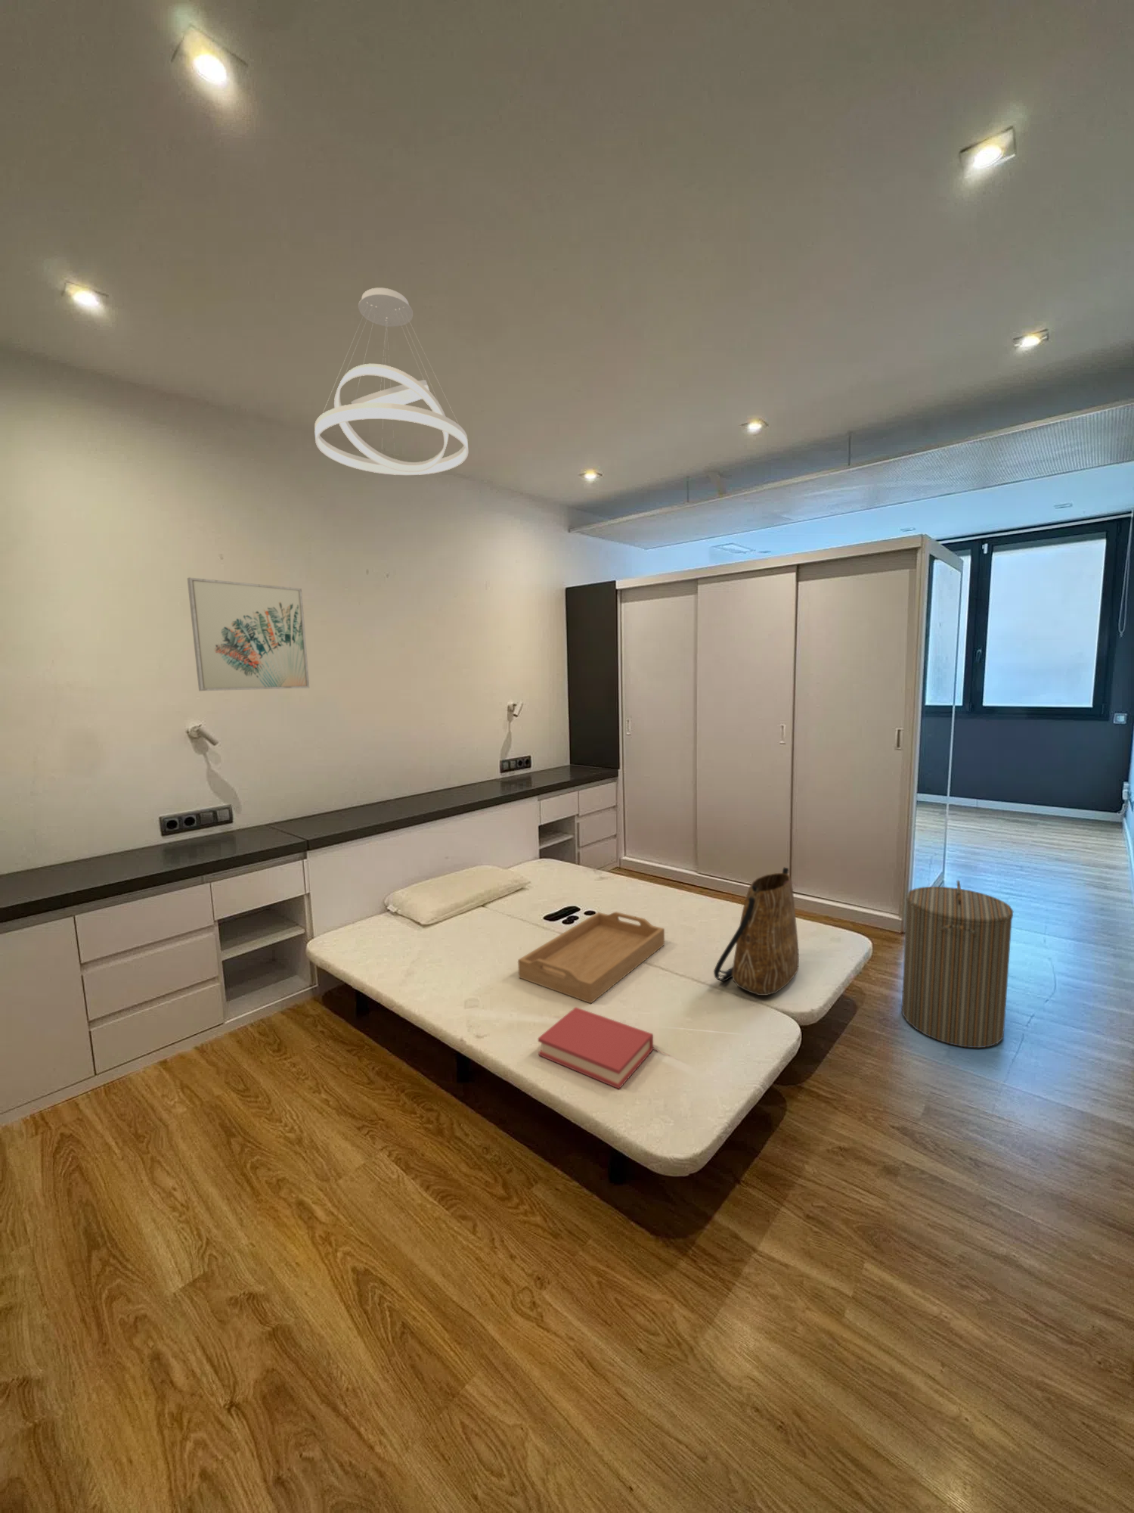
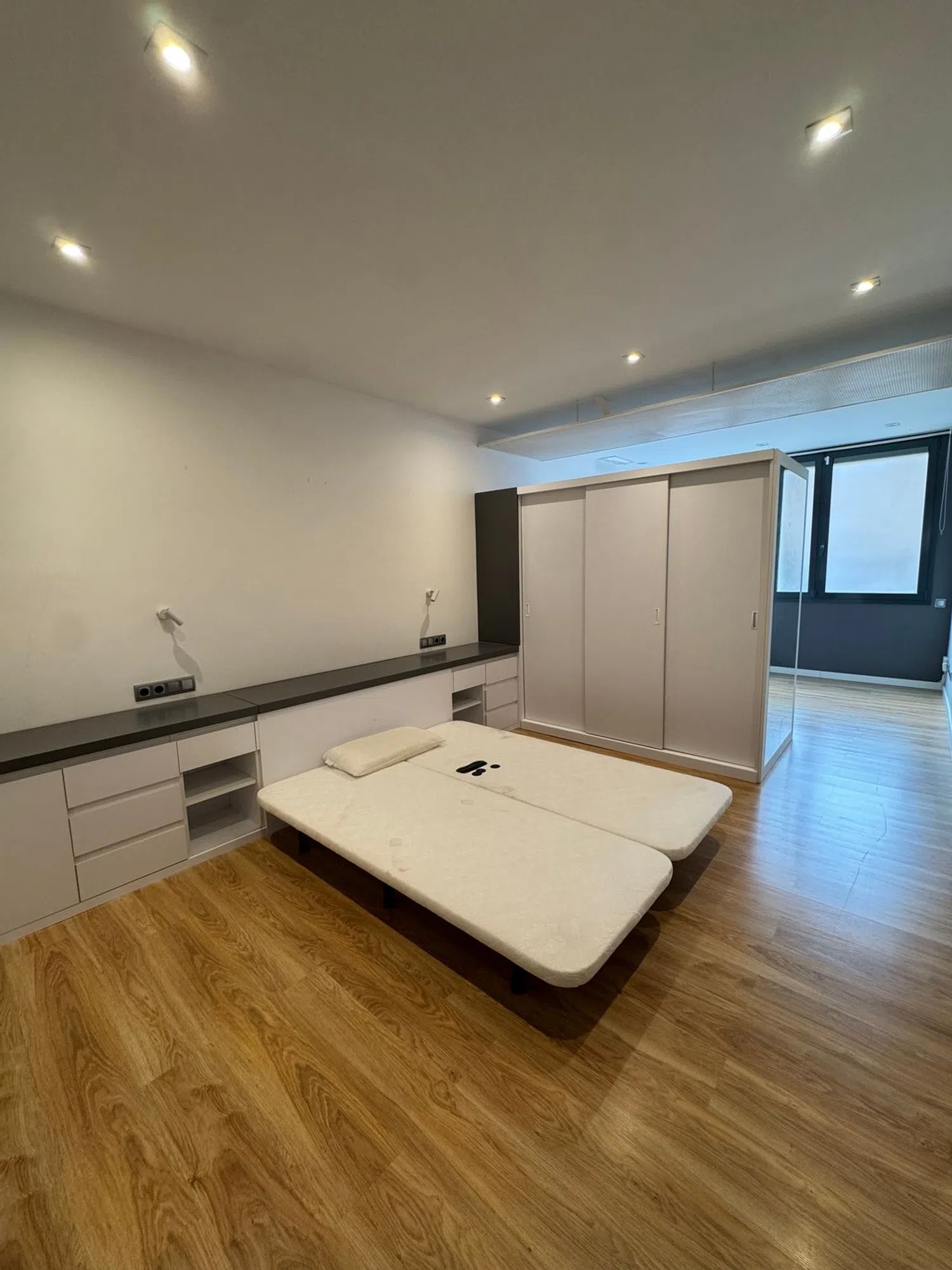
- laundry hamper [902,880,1014,1048]
- pendant light [313,287,468,475]
- serving tray [517,911,666,1004]
- hardback book [537,1007,654,1090]
- wall art [187,577,310,691]
- tote bag [712,867,799,996]
